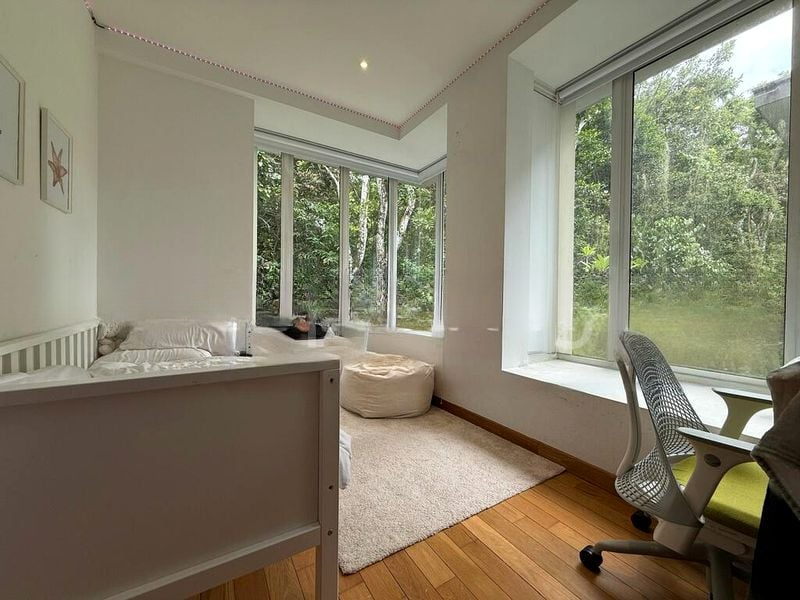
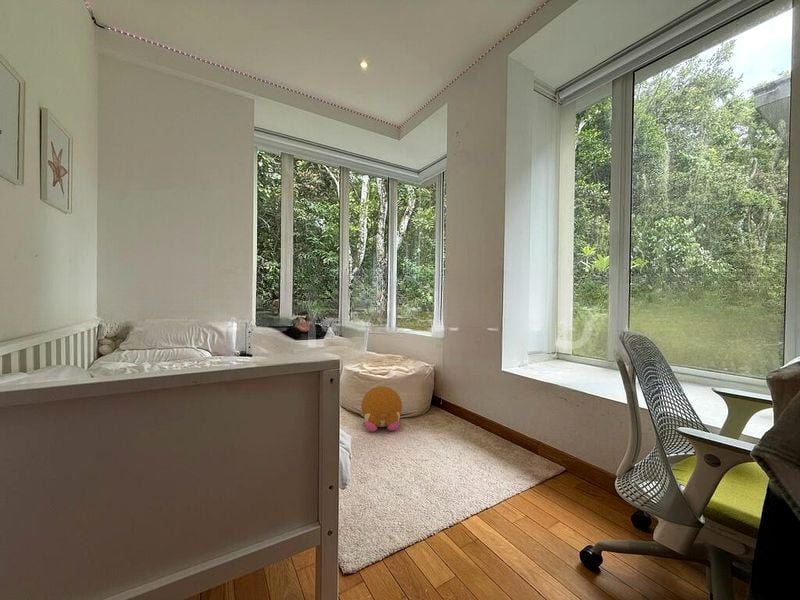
+ plush toy [360,385,403,433]
